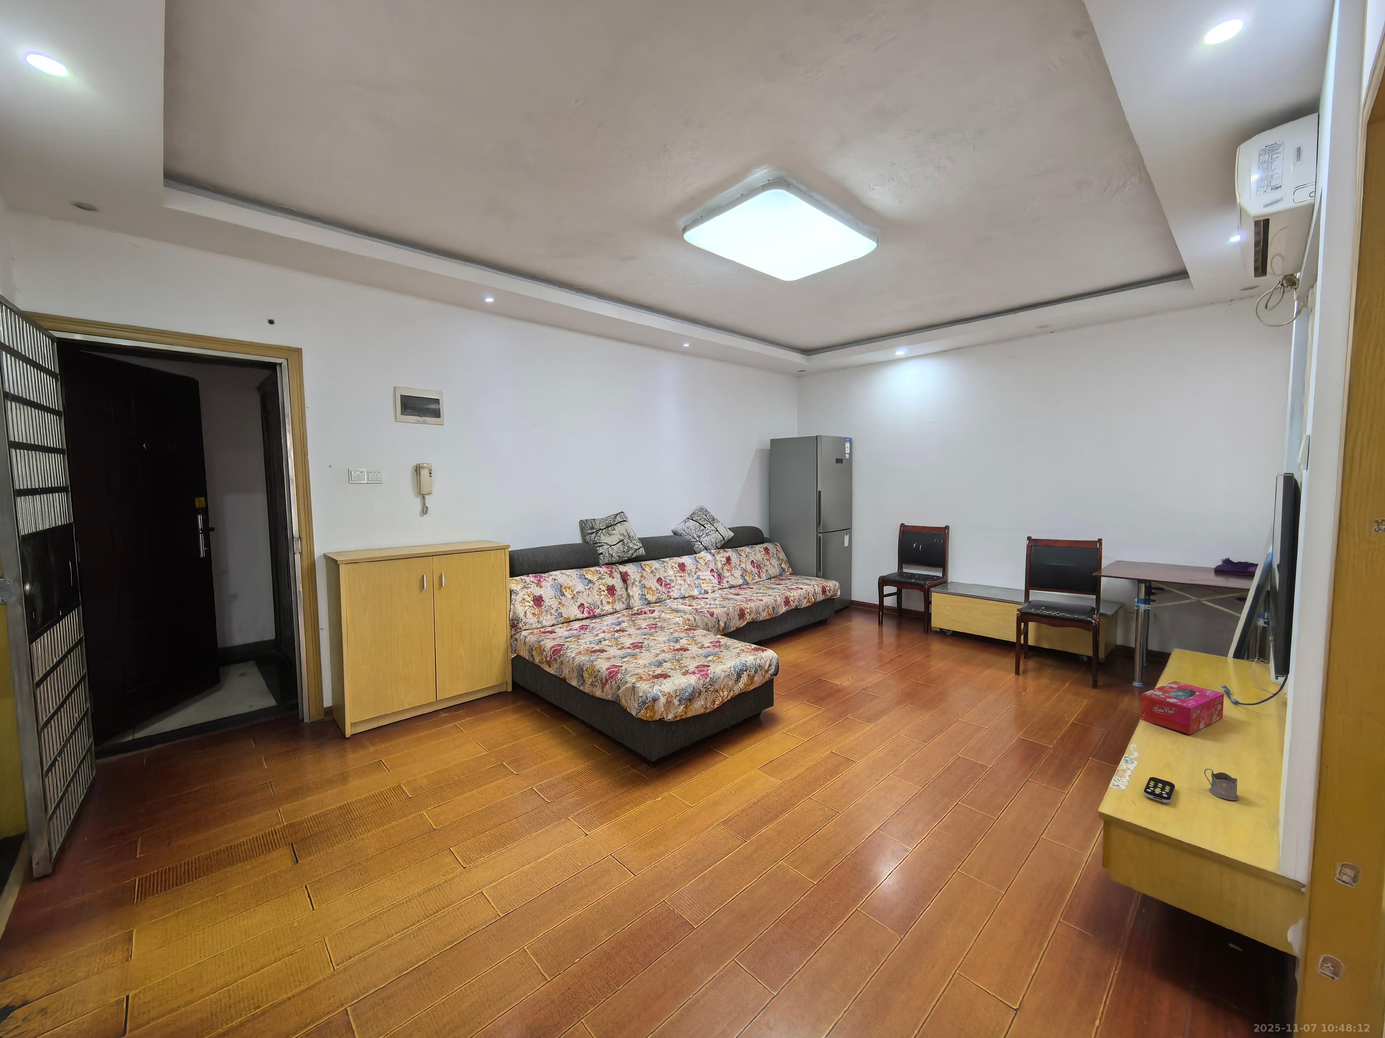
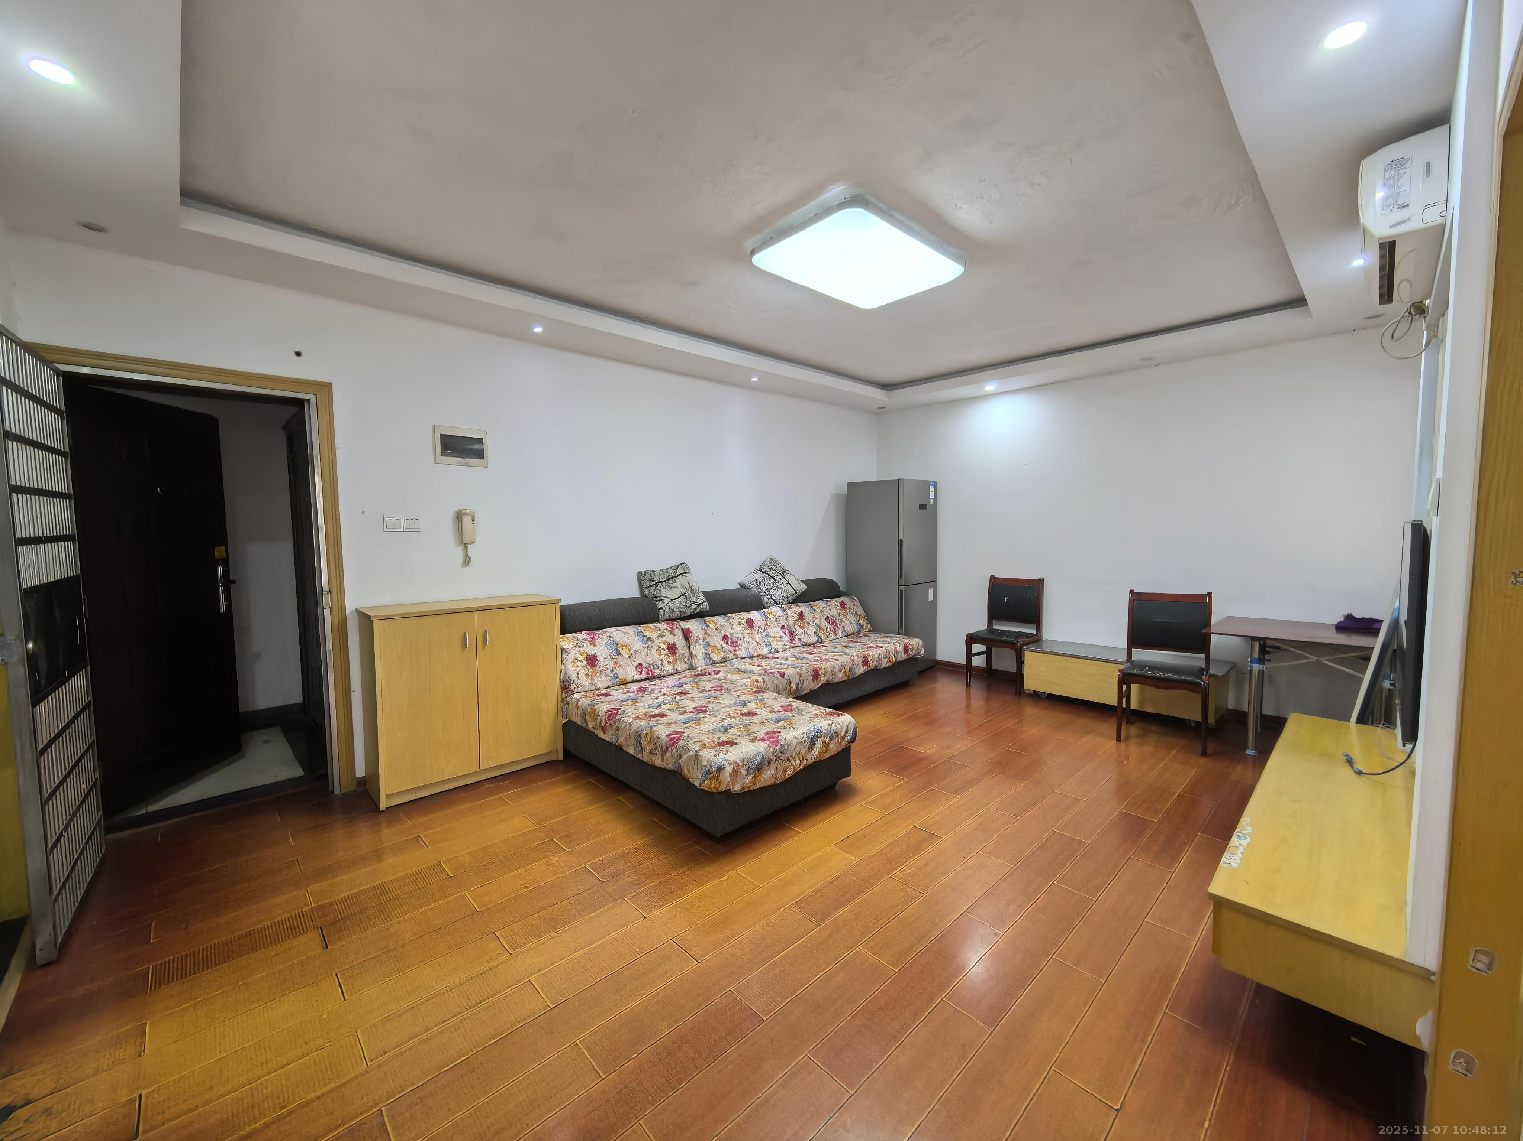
- tissue box [1140,680,1225,735]
- tea glass holder [1204,768,1239,800]
- remote control [1143,776,1176,804]
